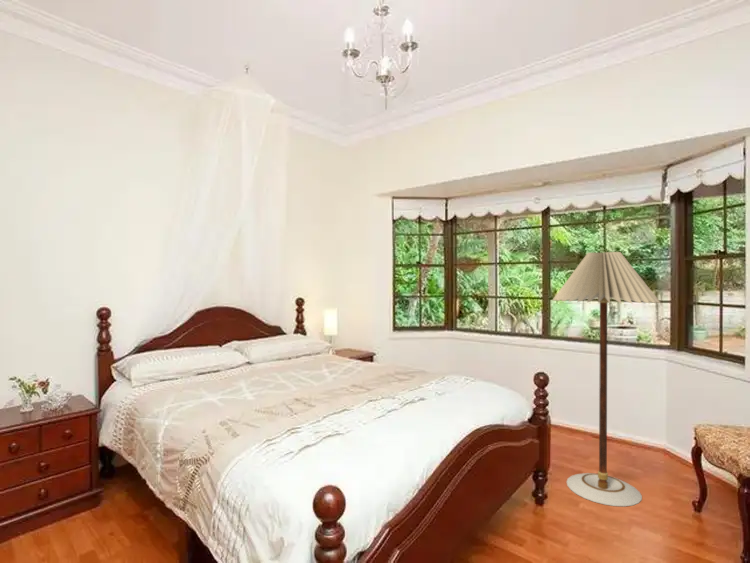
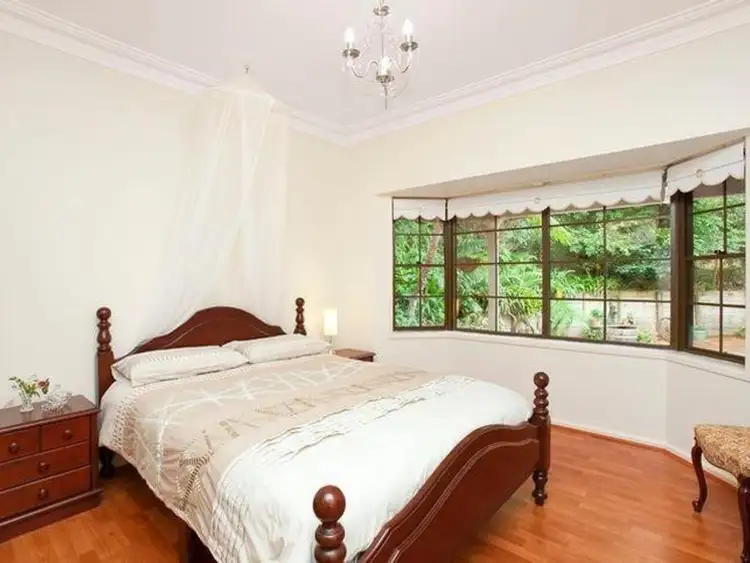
- floor lamp [552,251,662,507]
